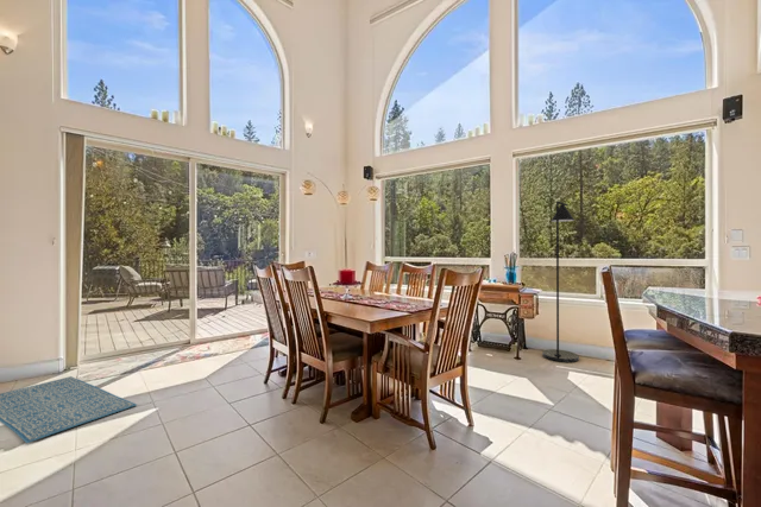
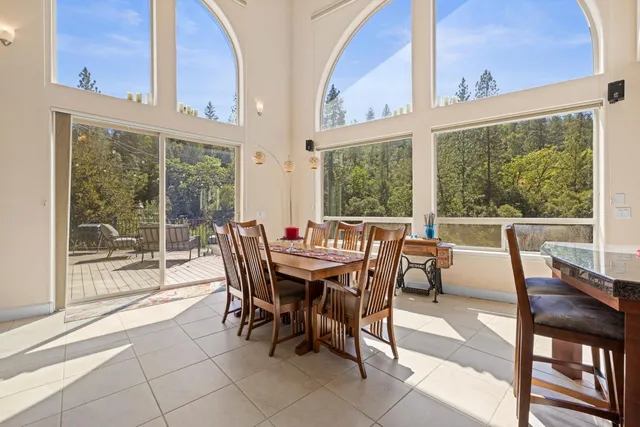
- floor lamp [541,199,580,363]
- rug [0,375,138,444]
